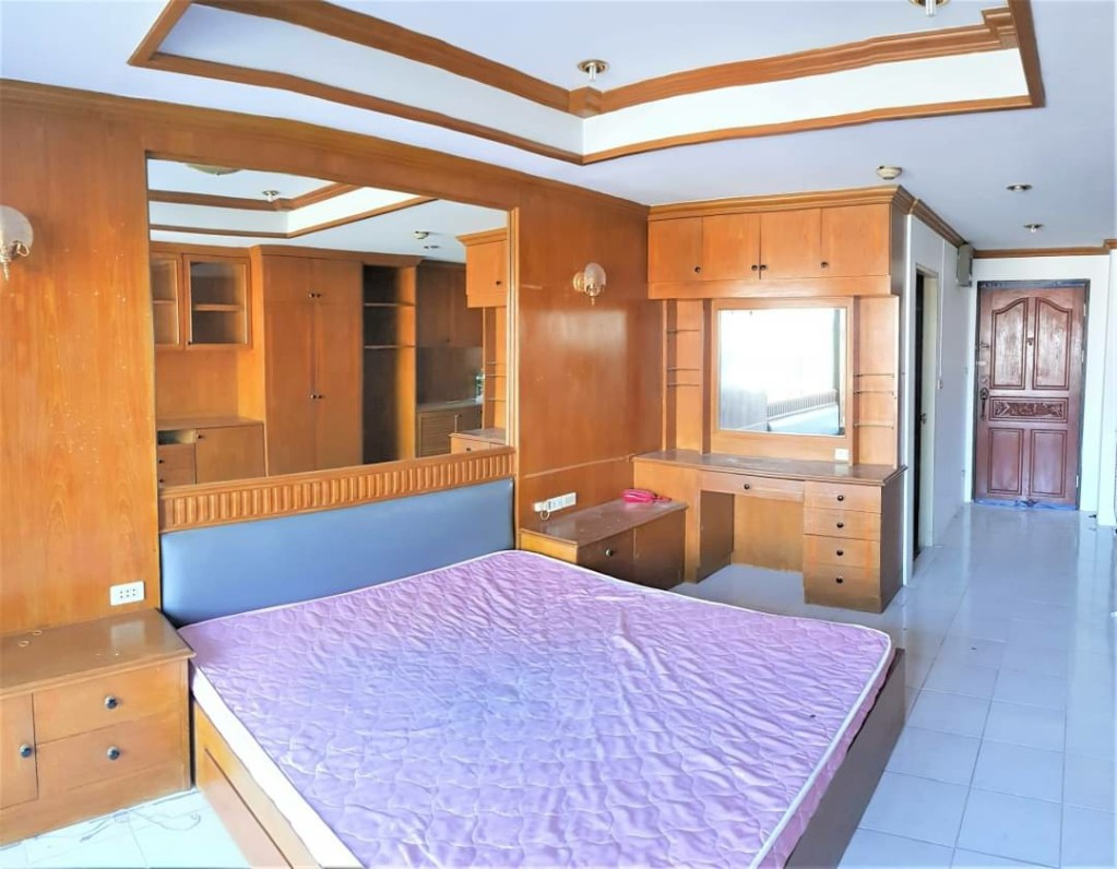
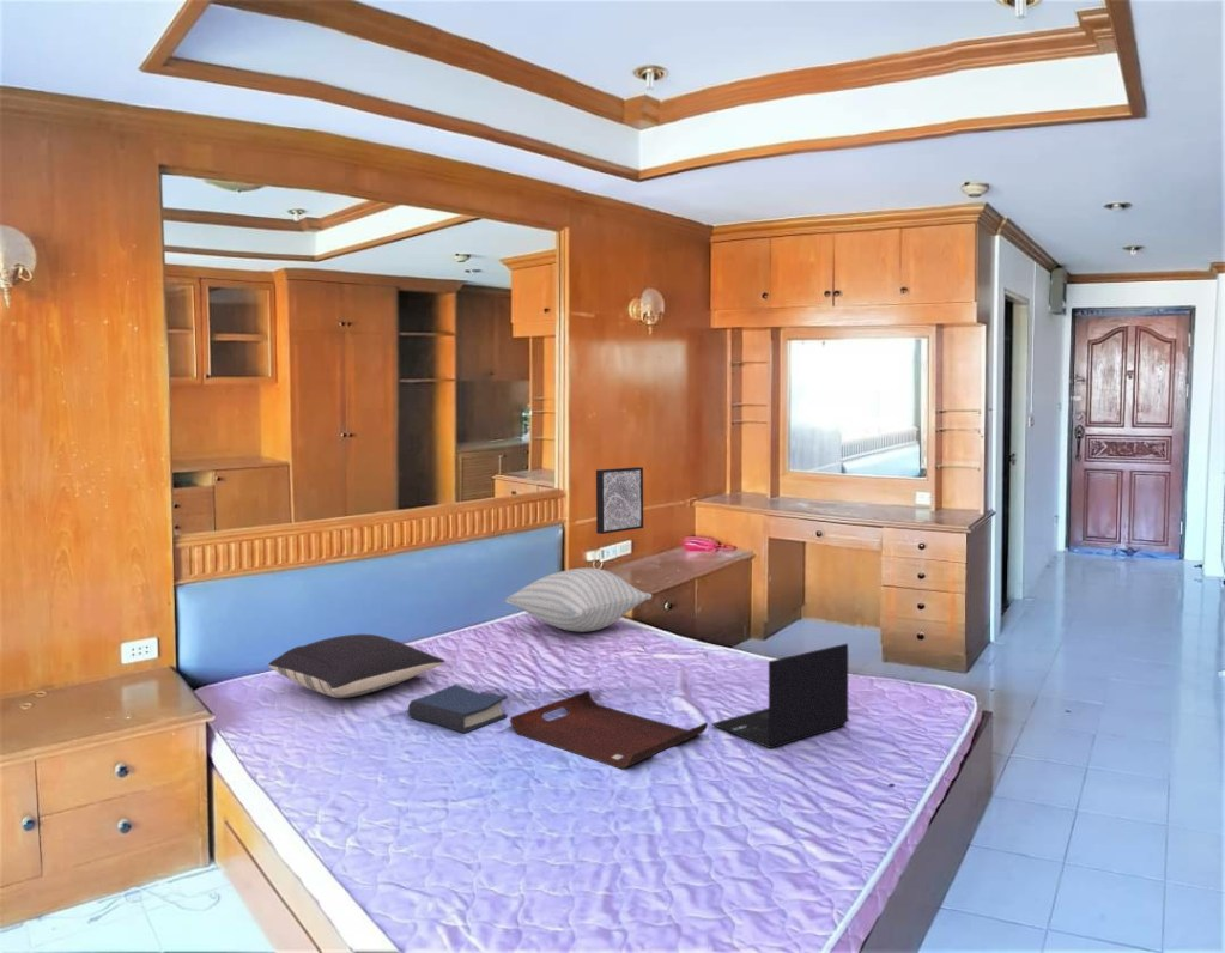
+ pillow [504,566,654,633]
+ wall art [595,466,644,535]
+ serving tray [509,690,709,770]
+ pillow [268,633,445,699]
+ laptop [710,643,850,749]
+ hardback book [407,684,509,734]
